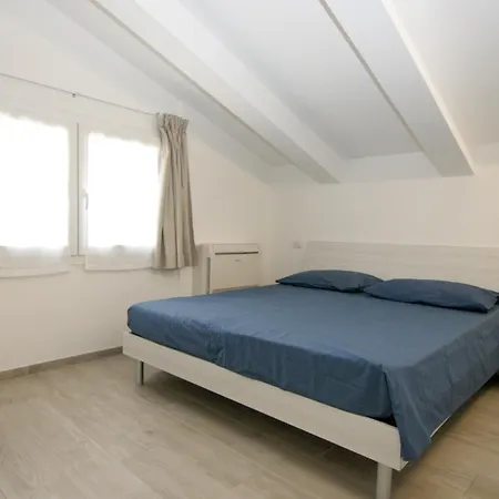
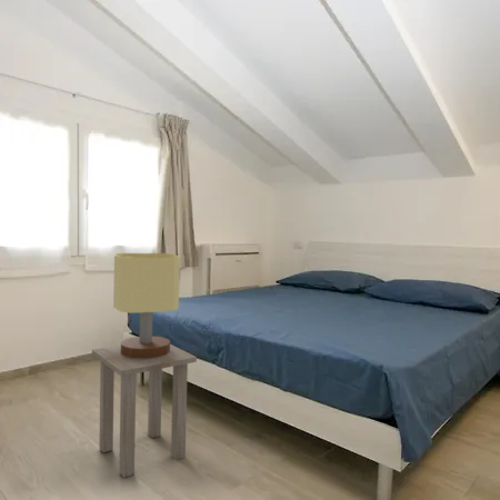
+ table lamp [112,252,181,359]
+ side table [91,343,198,479]
